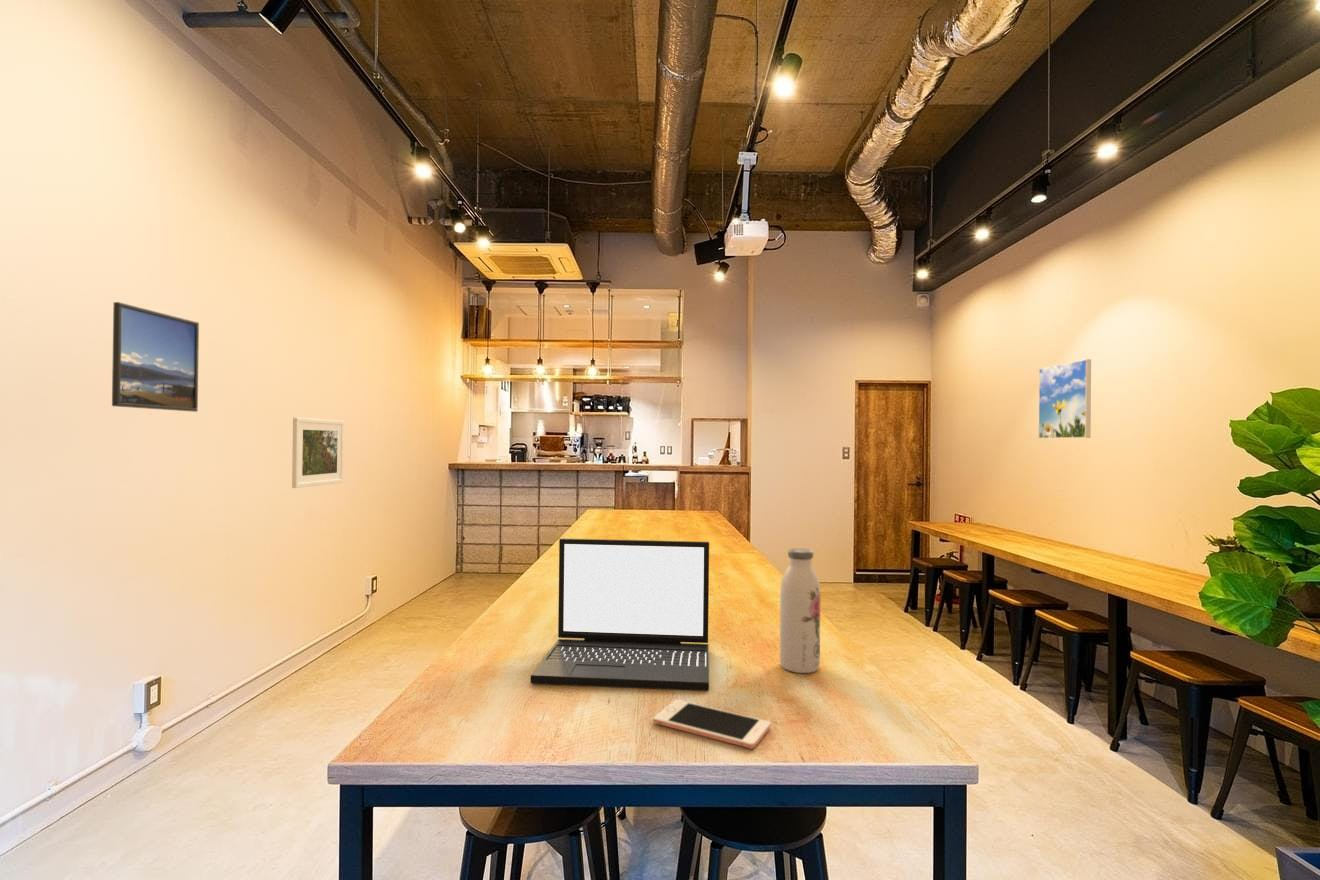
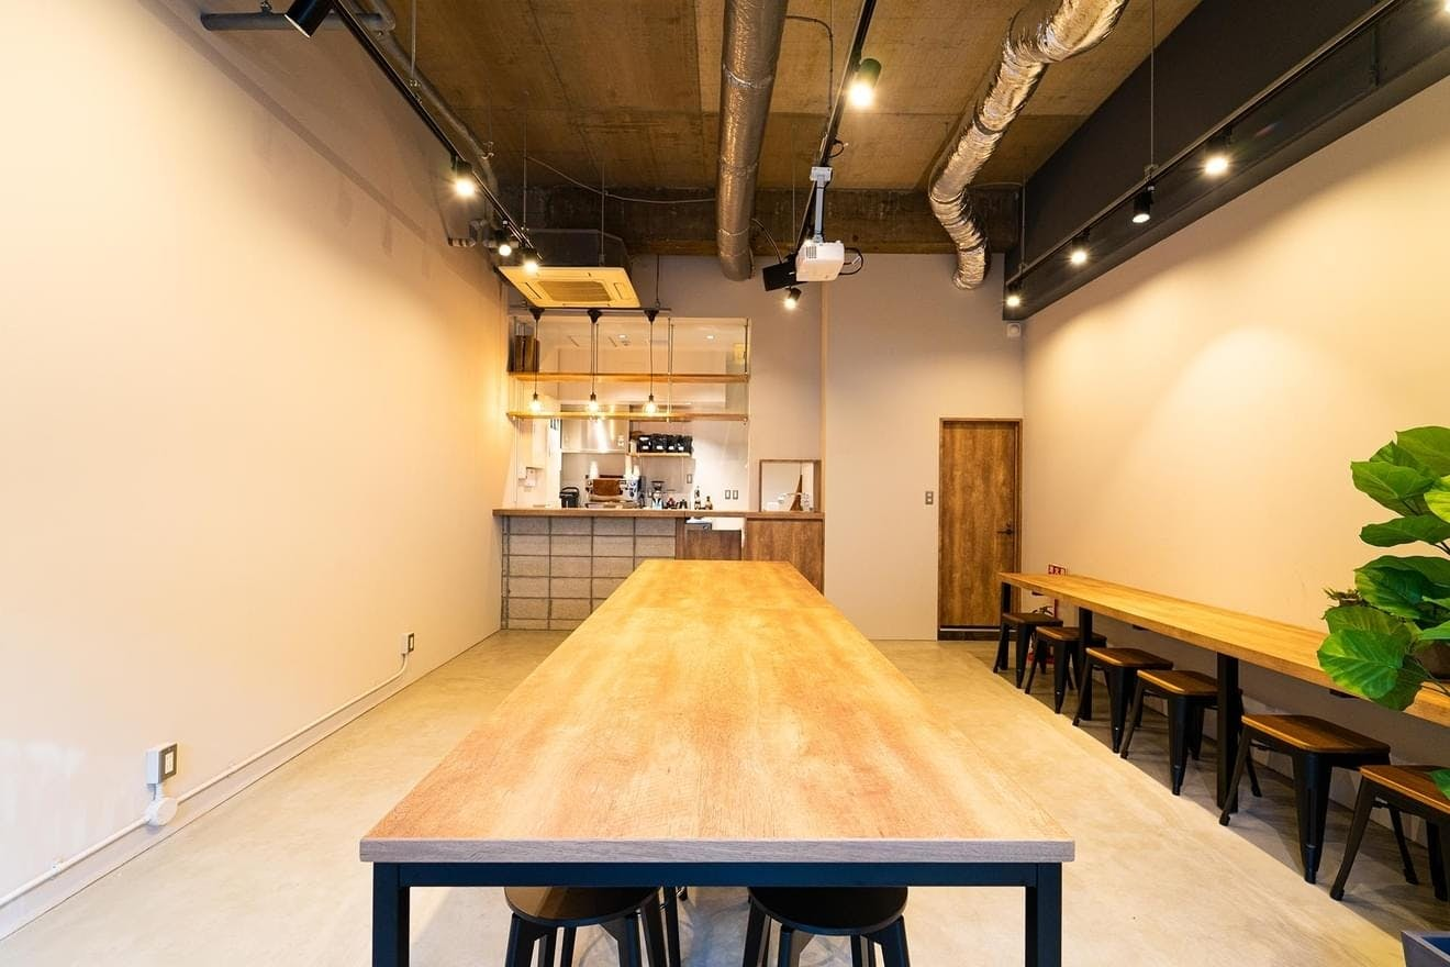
- laptop [529,537,710,692]
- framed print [291,417,345,489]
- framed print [1038,358,1092,439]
- water bottle [779,547,821,674]
- cell phone [652,699,772,750]
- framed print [111,301,200,413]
